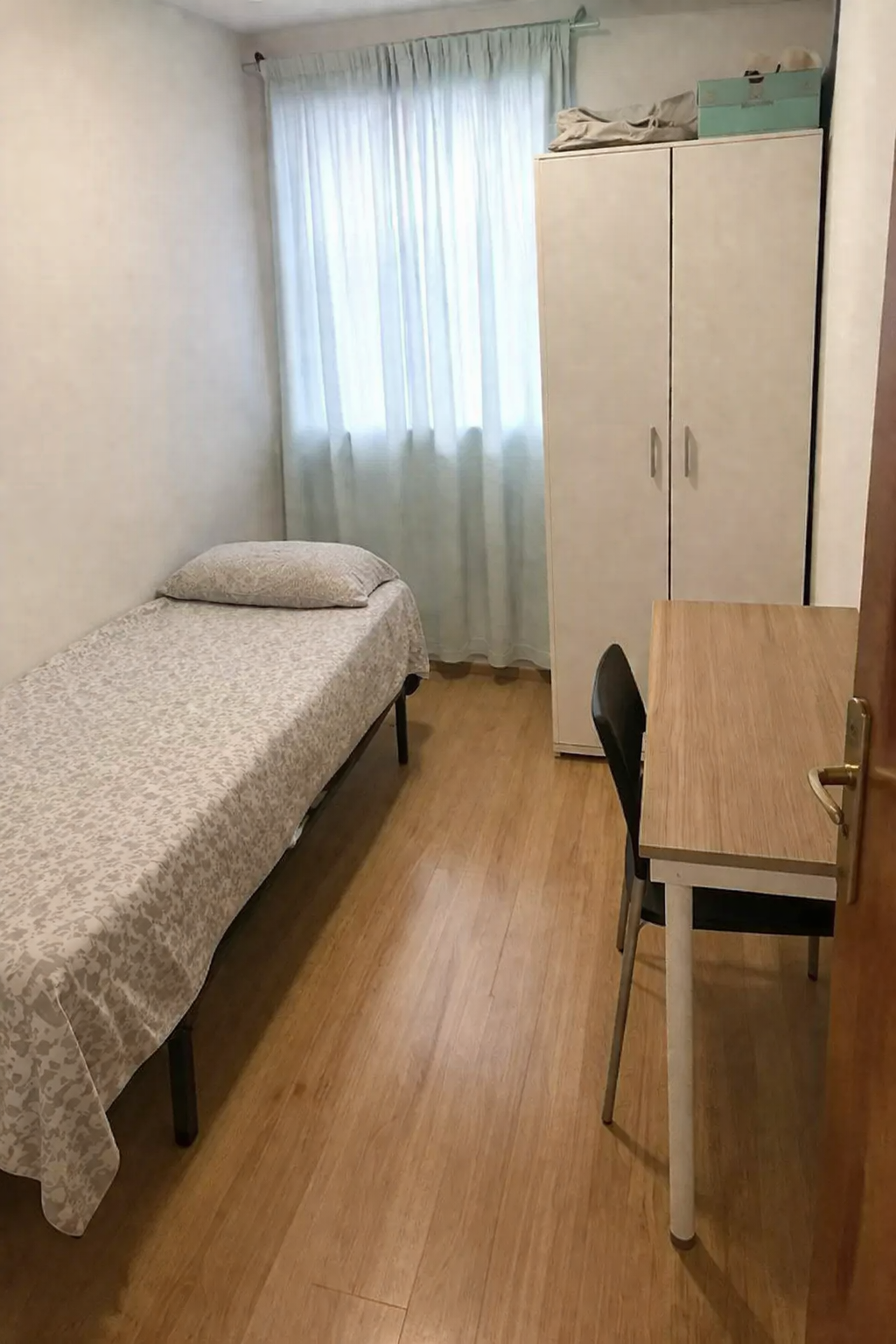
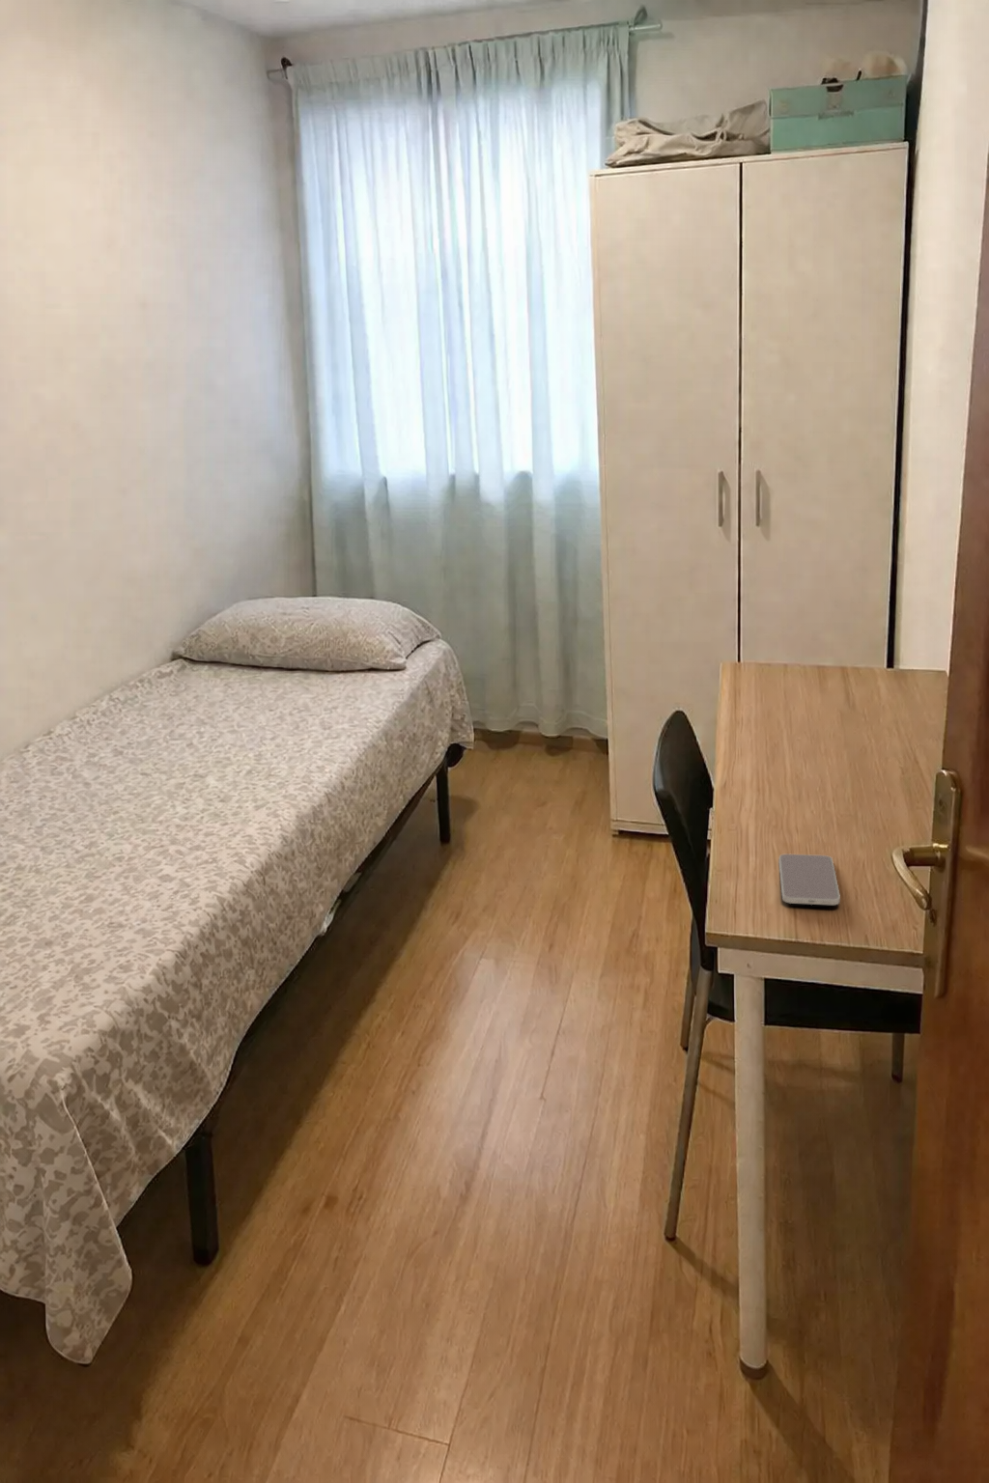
+ smartphone [778,854,841,906]
